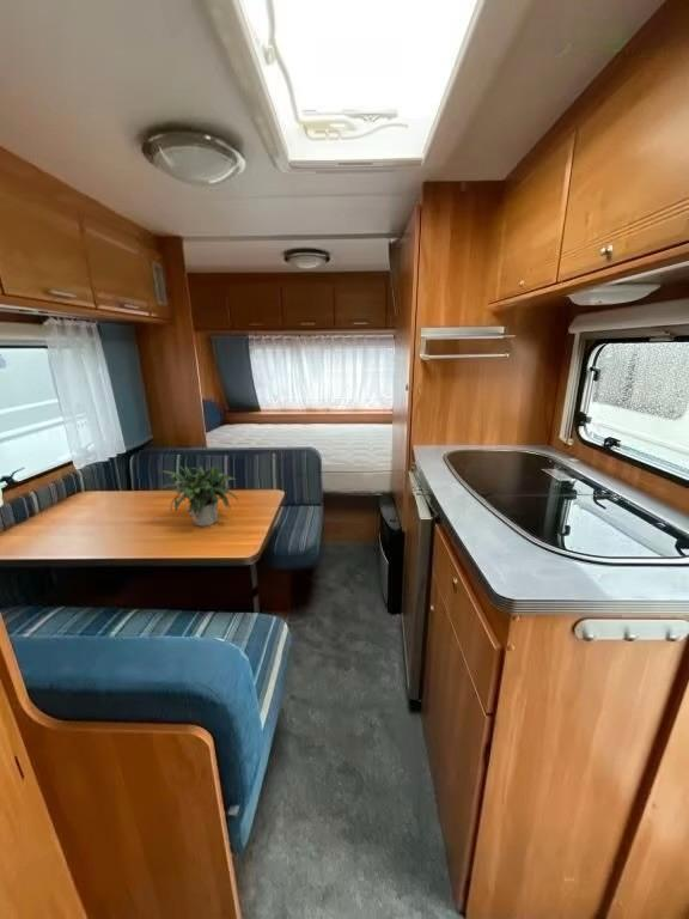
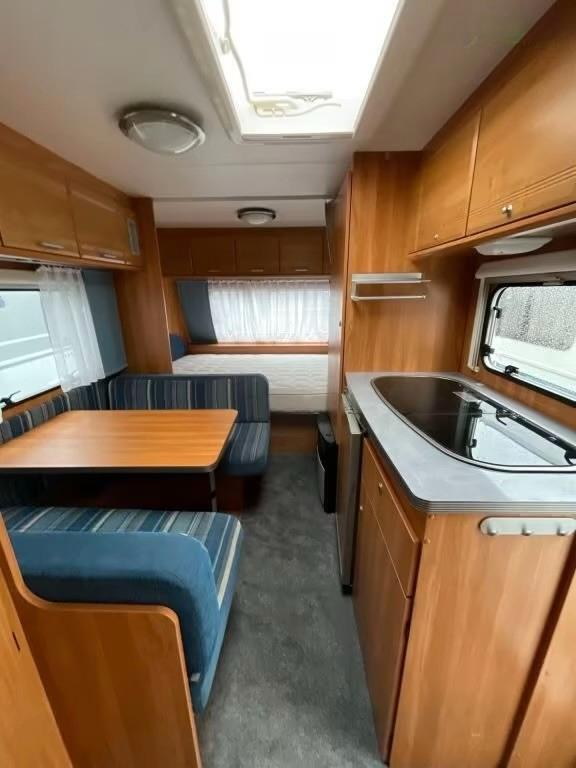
- potted plant [152,463,240,528]
